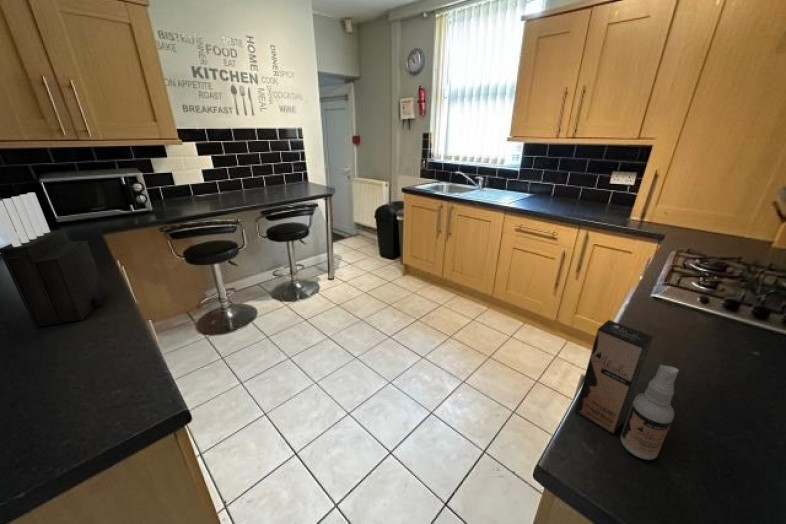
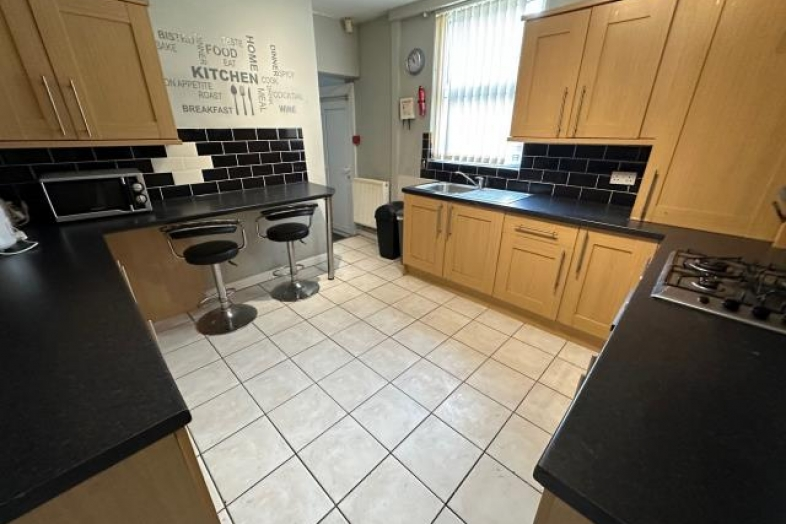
- knife block [0,192,107,328]
- spray bottle [574,319,680,461]
